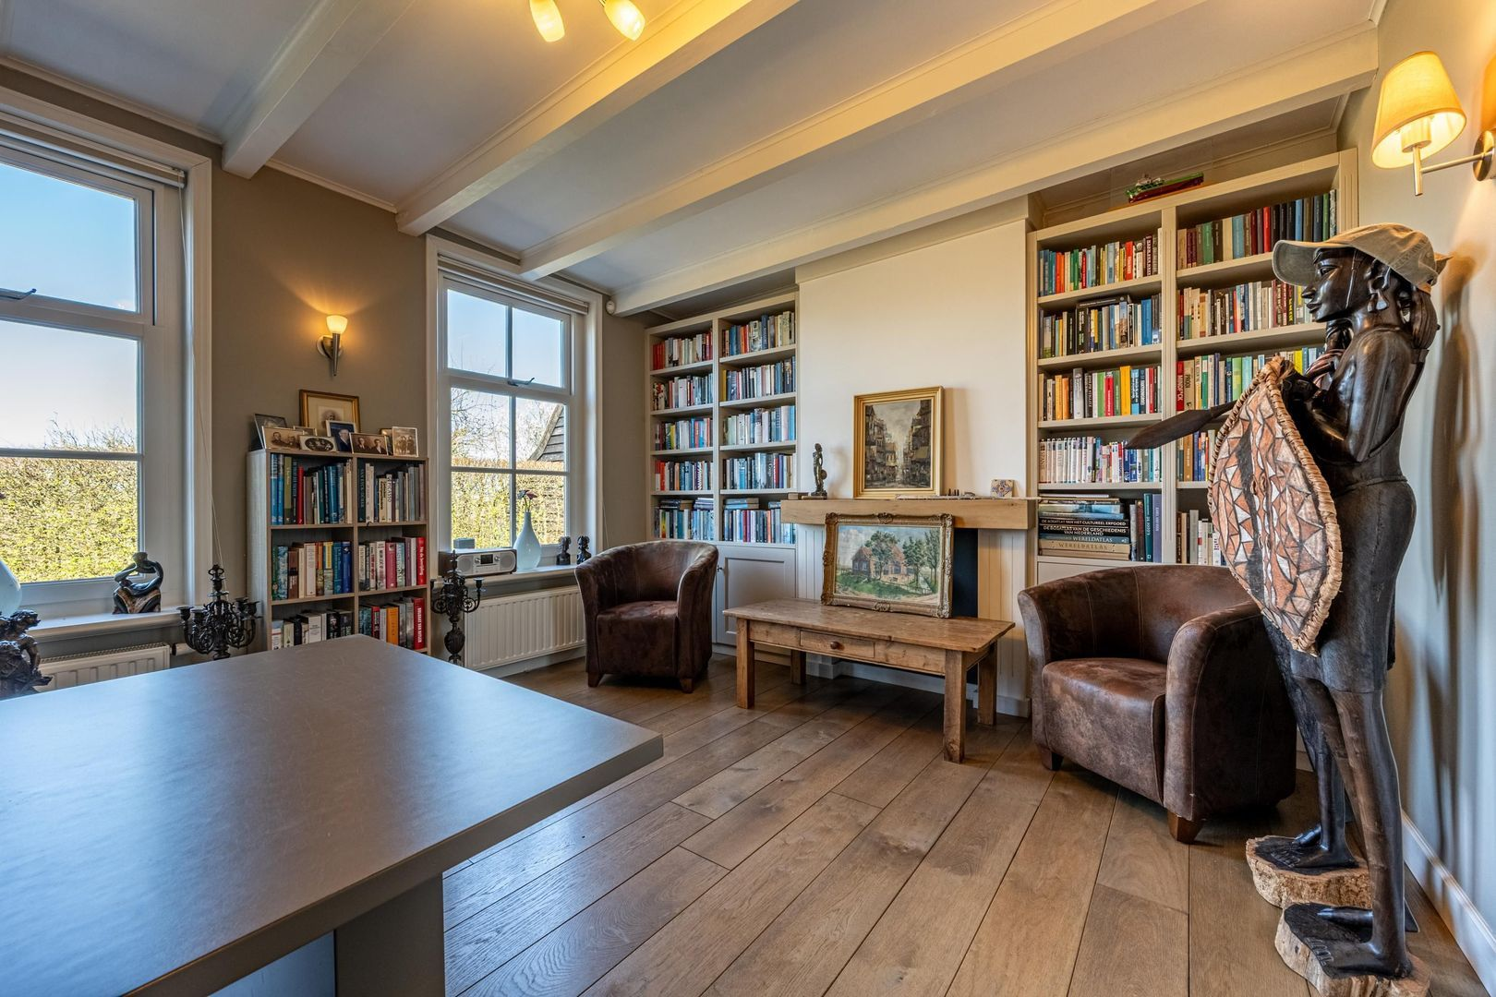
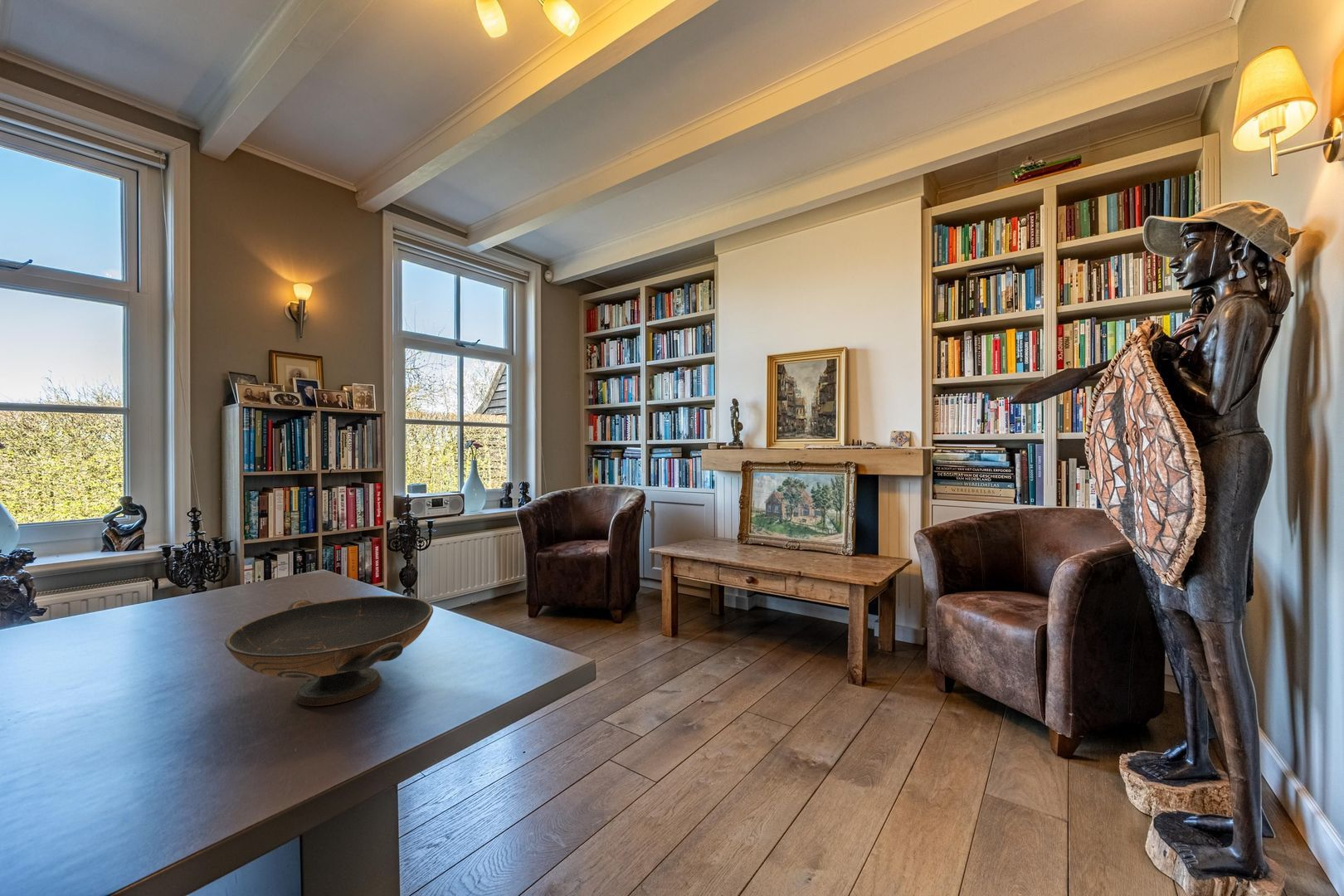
+ decorative bowl [224,595,434,707]
